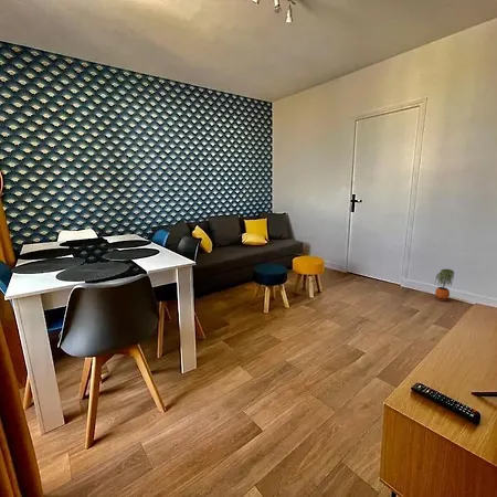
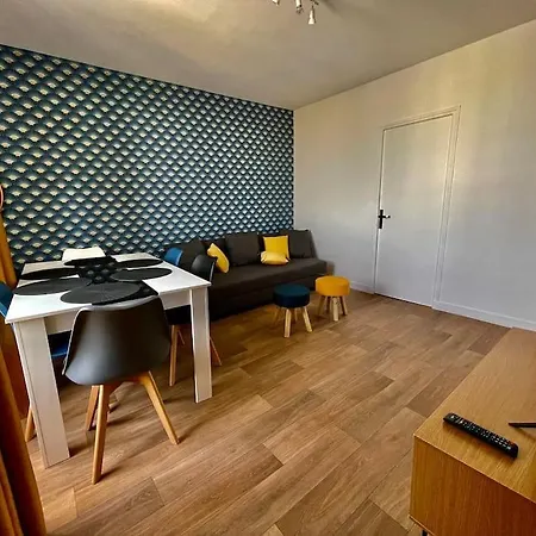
- potted plant [433,268,455,302]
